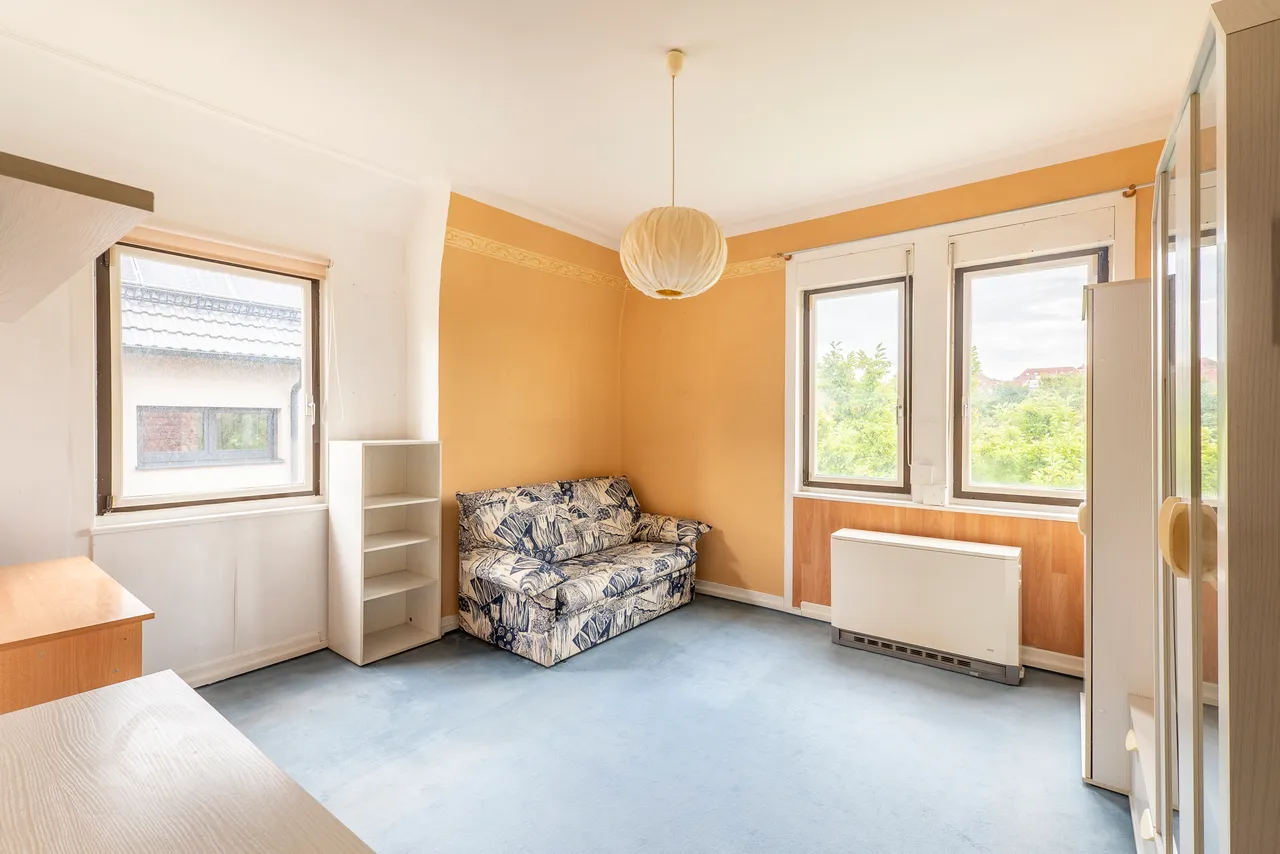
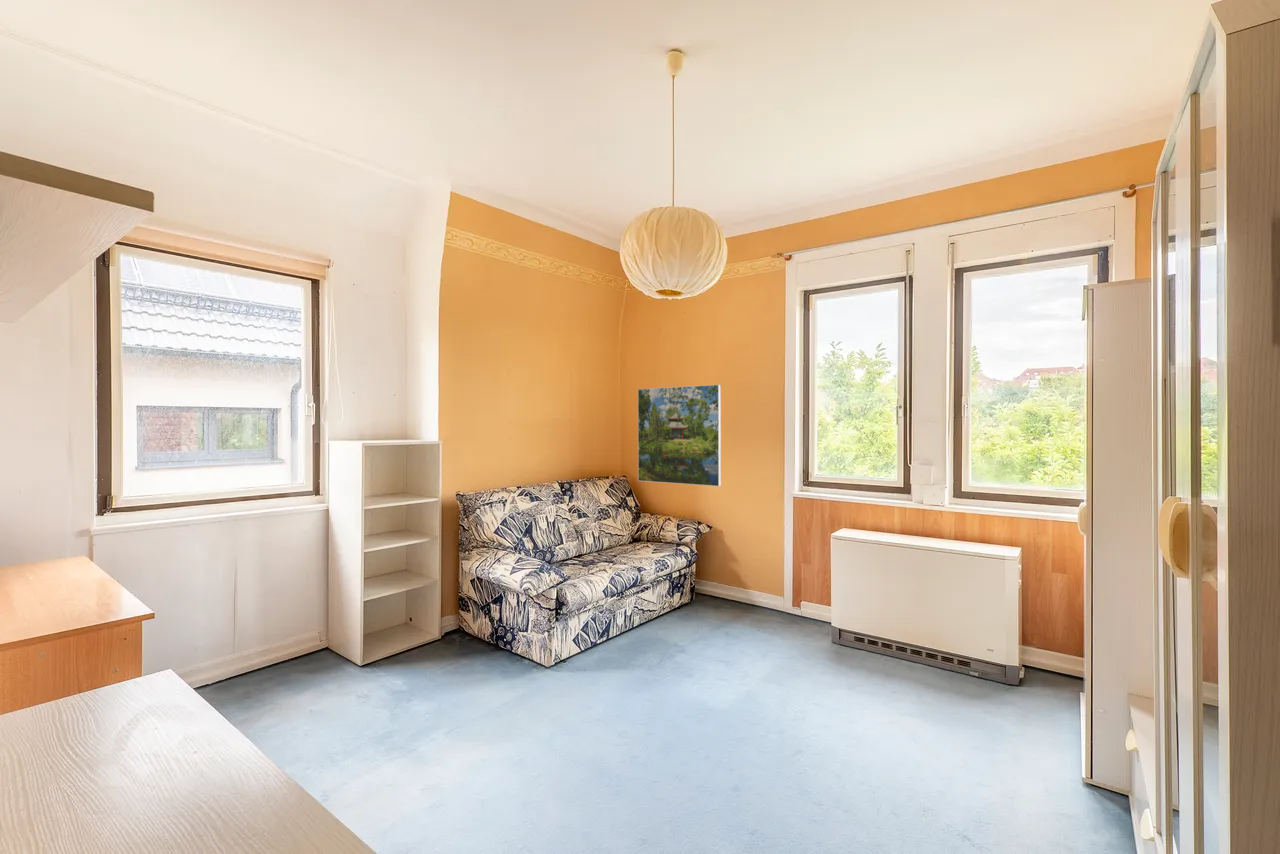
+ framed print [637,384,722,487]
